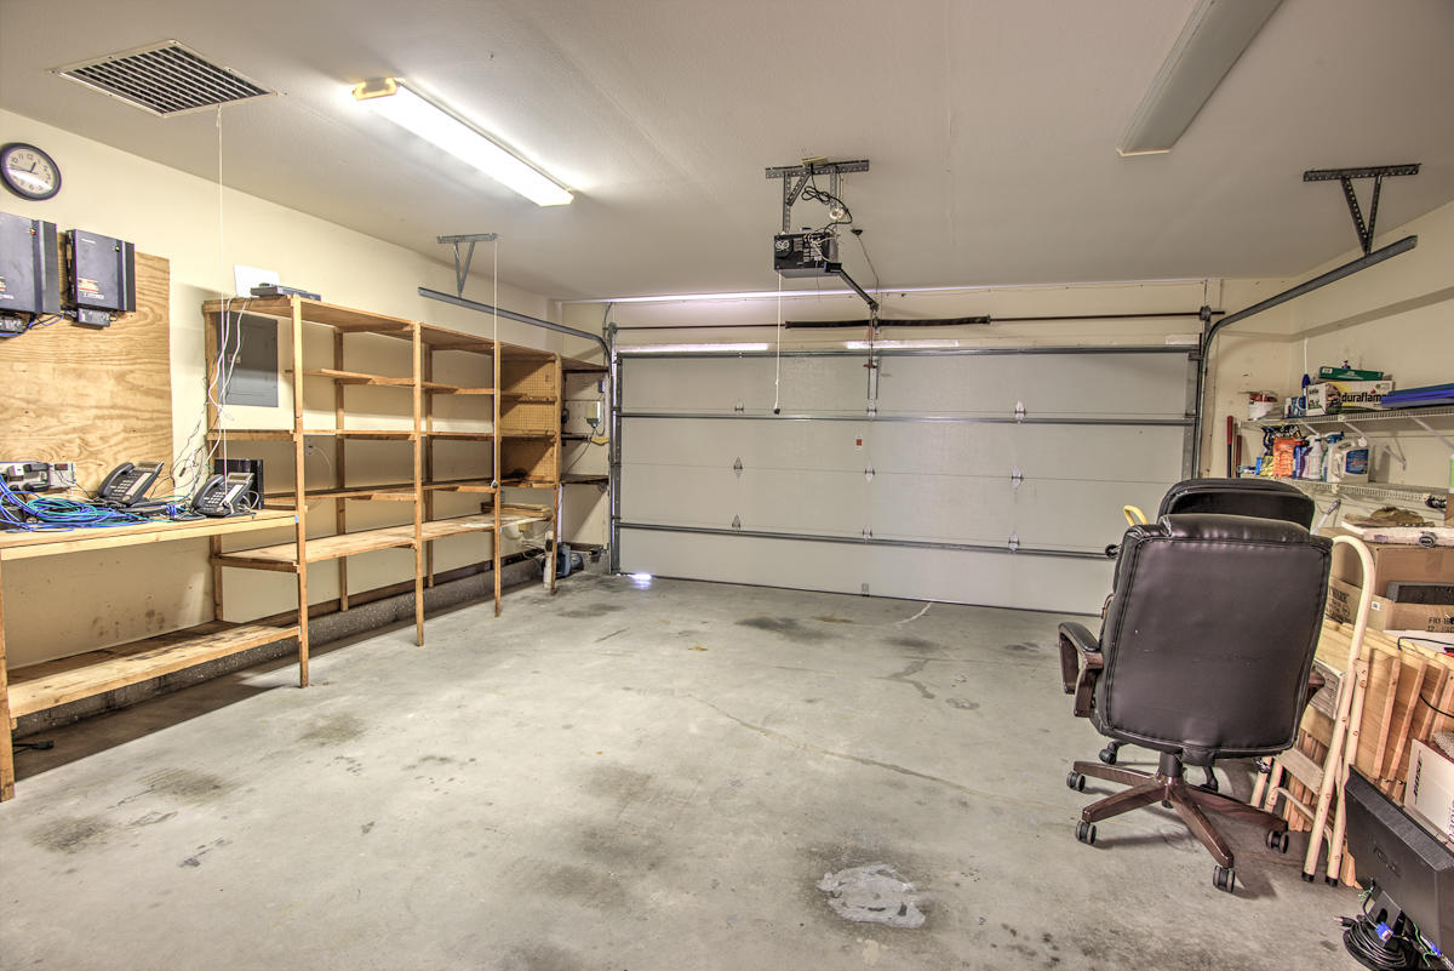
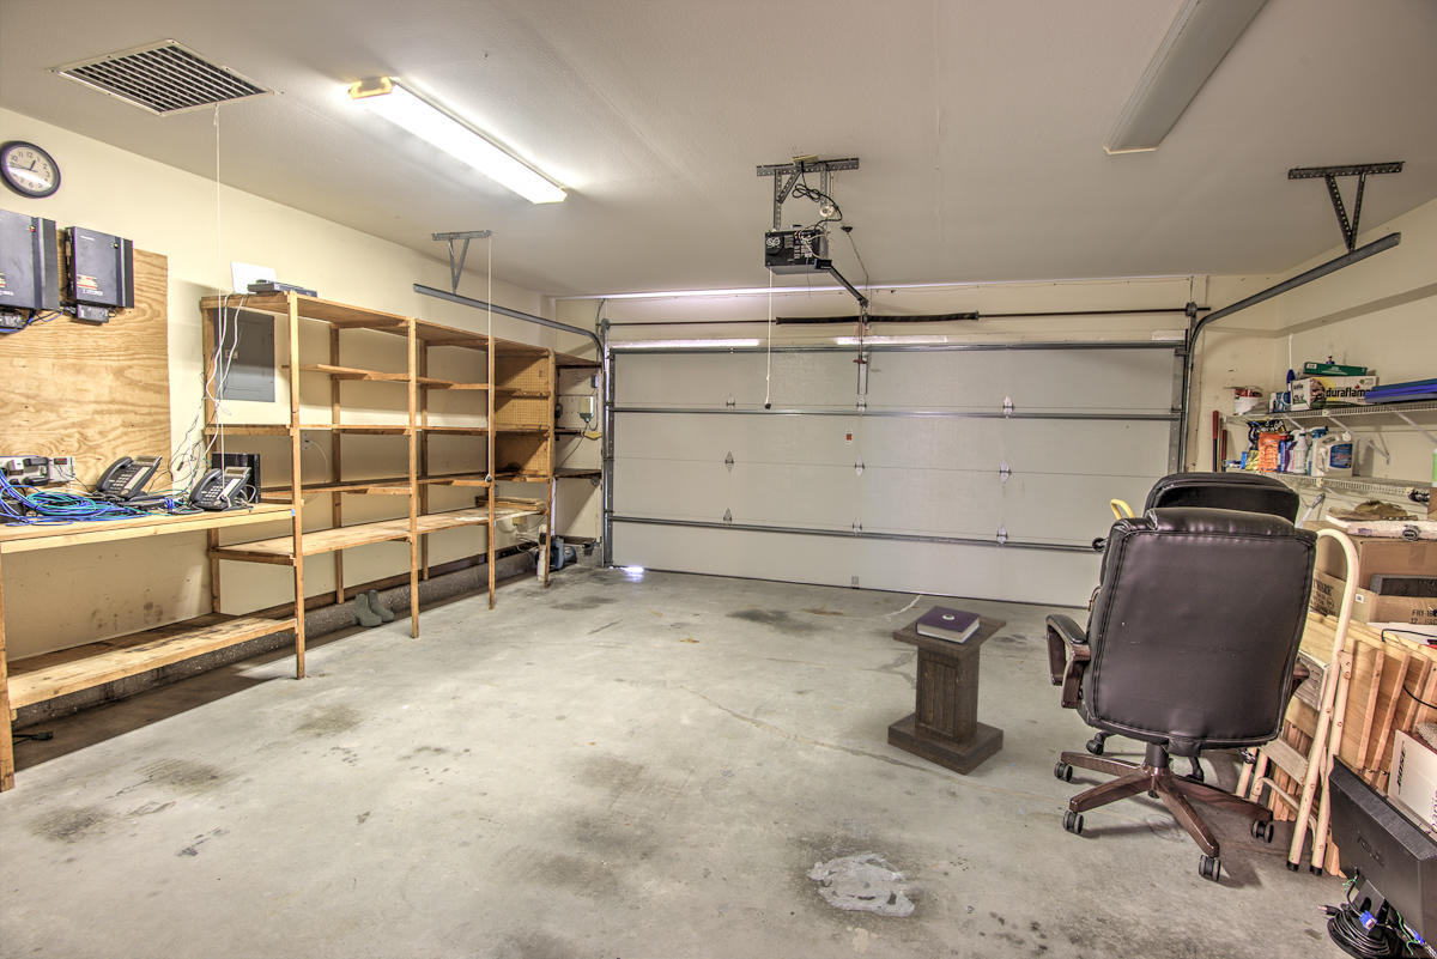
+ lectern [886,605,1008,776]
+ boots [351,588,395,627]
